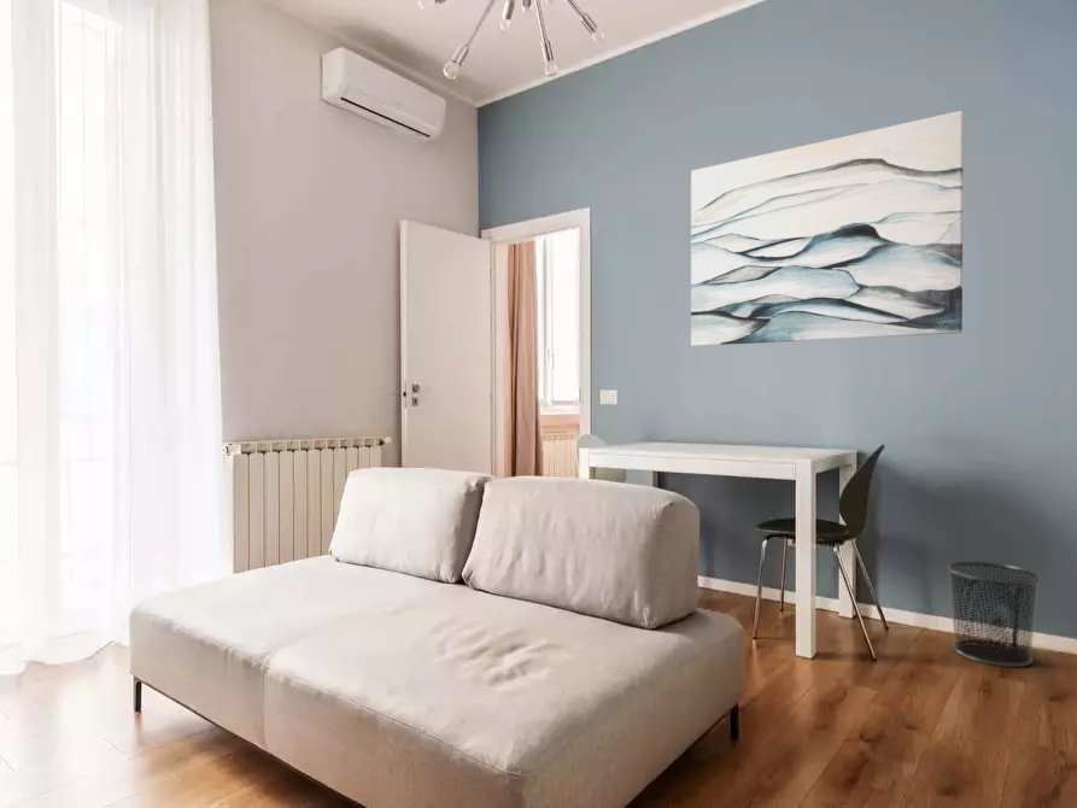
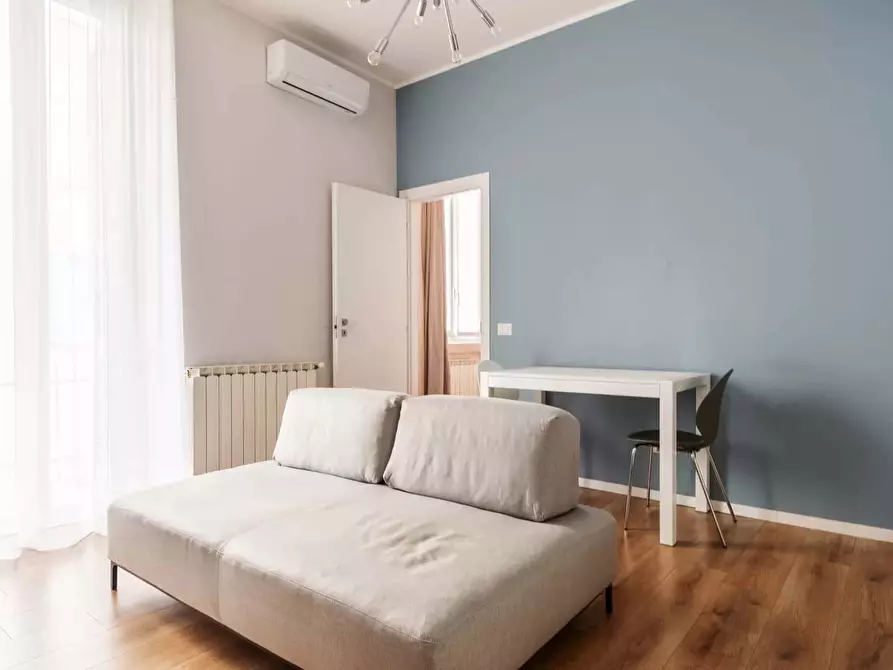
- waste bin [946,561,1042,668]
- wall art [690,110,965,347]
